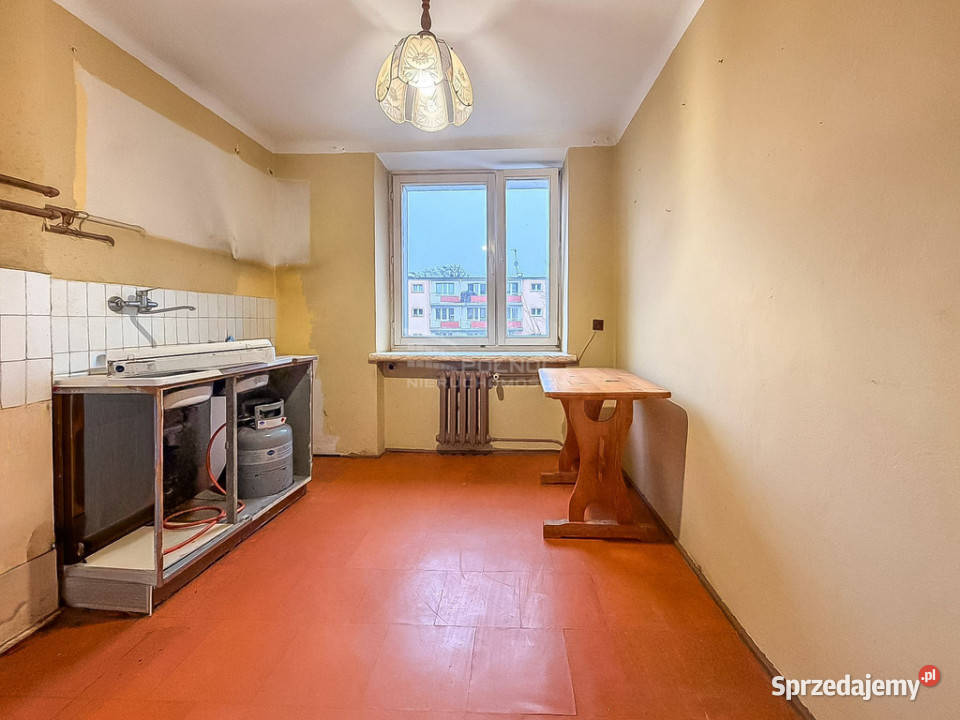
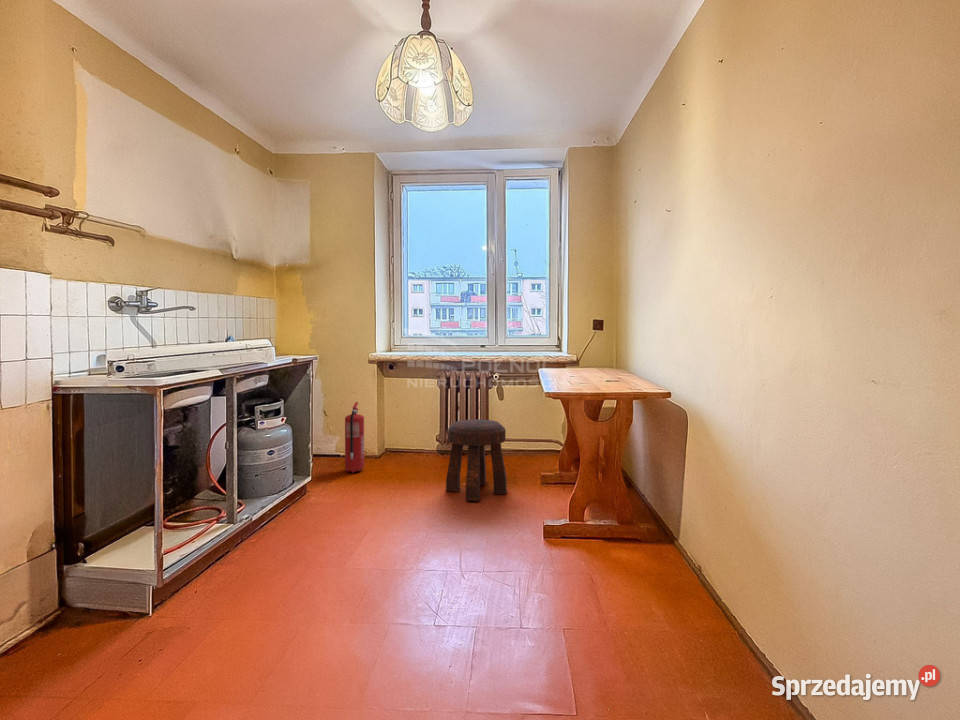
+ stool [445,418,508,502]
+ fire extinguisher [344,401,365,474]
